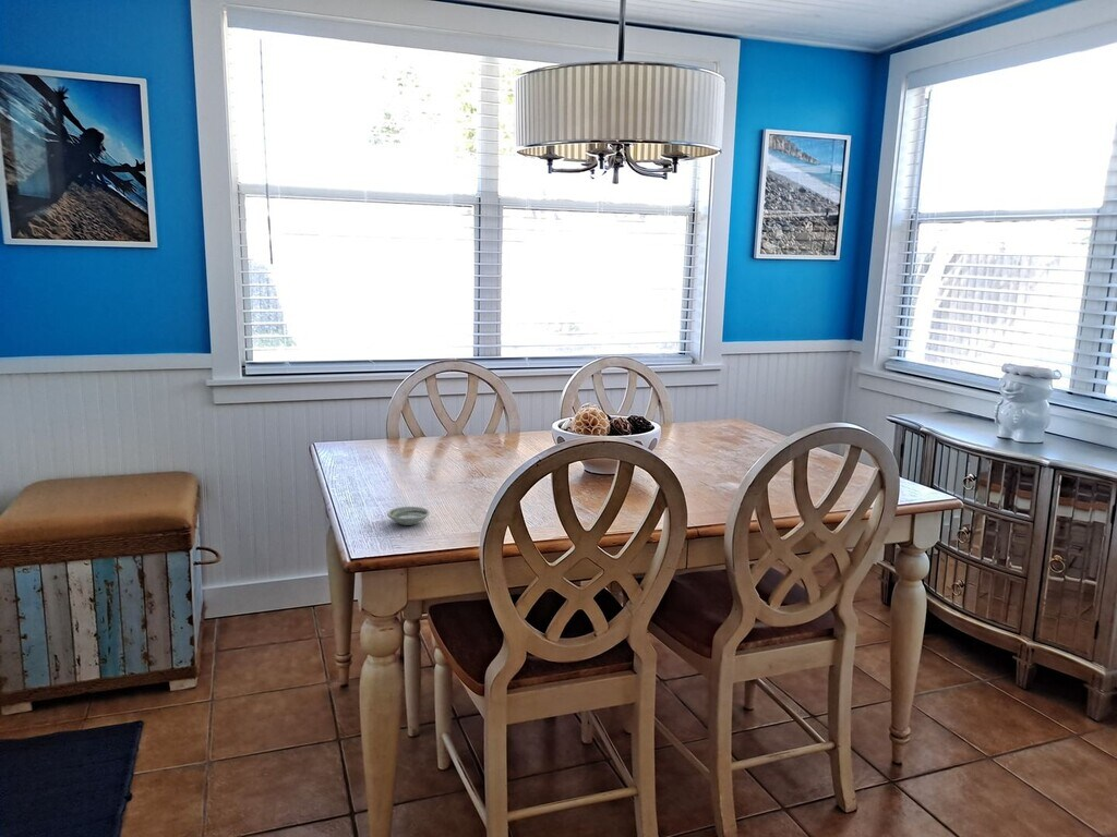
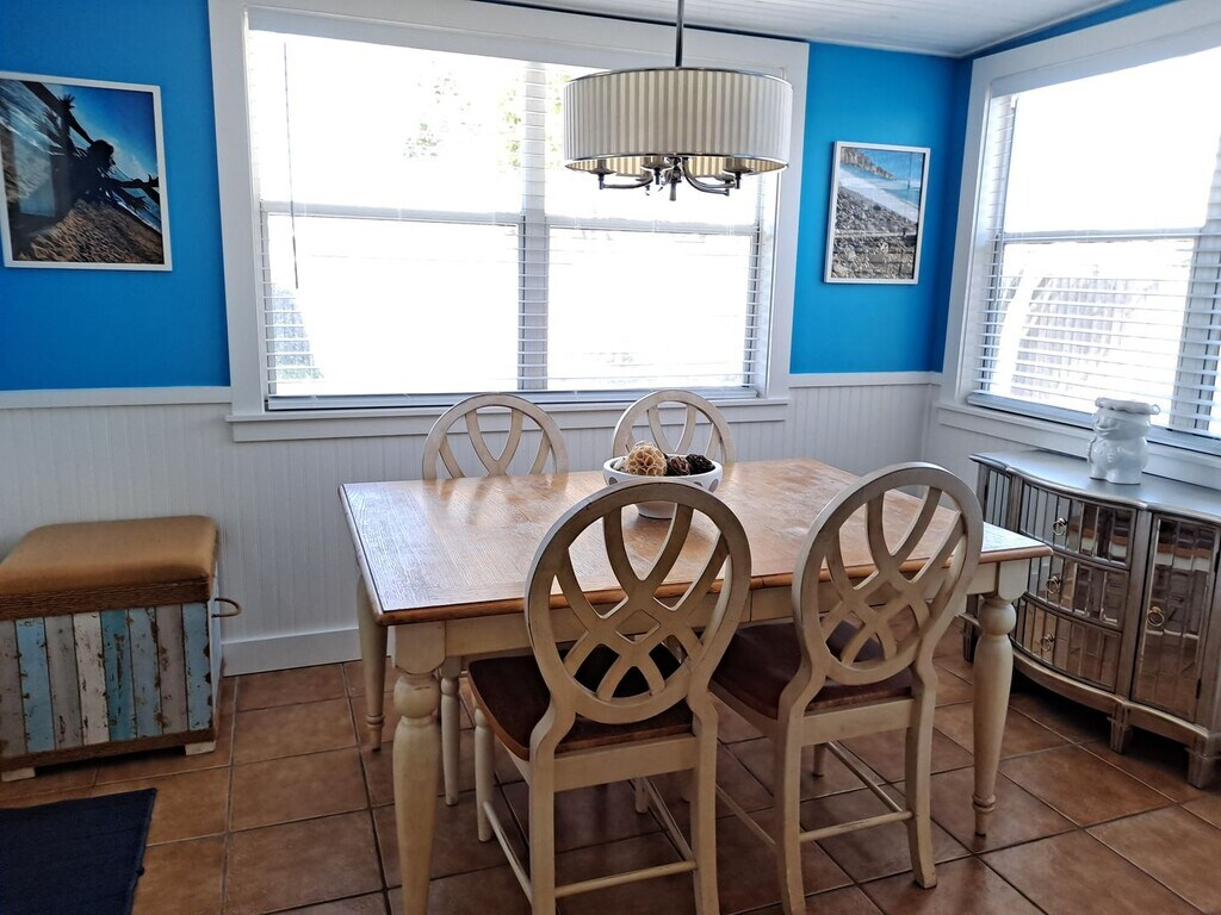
- saucer [386,506,431,526]
